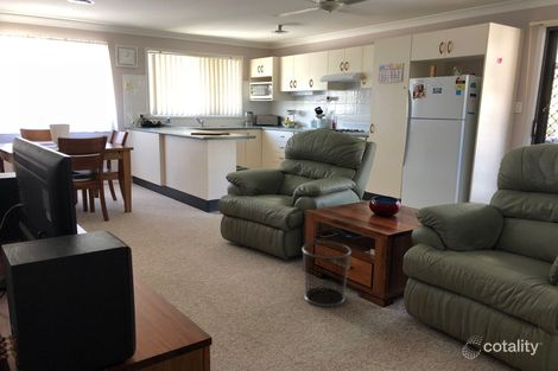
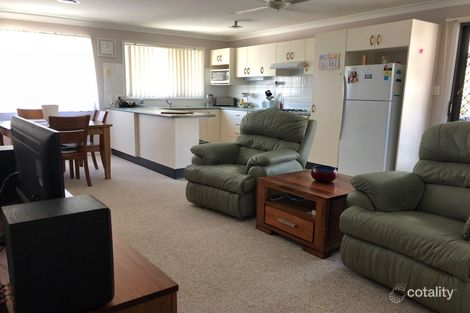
- waste bin [300,241,353,308]
